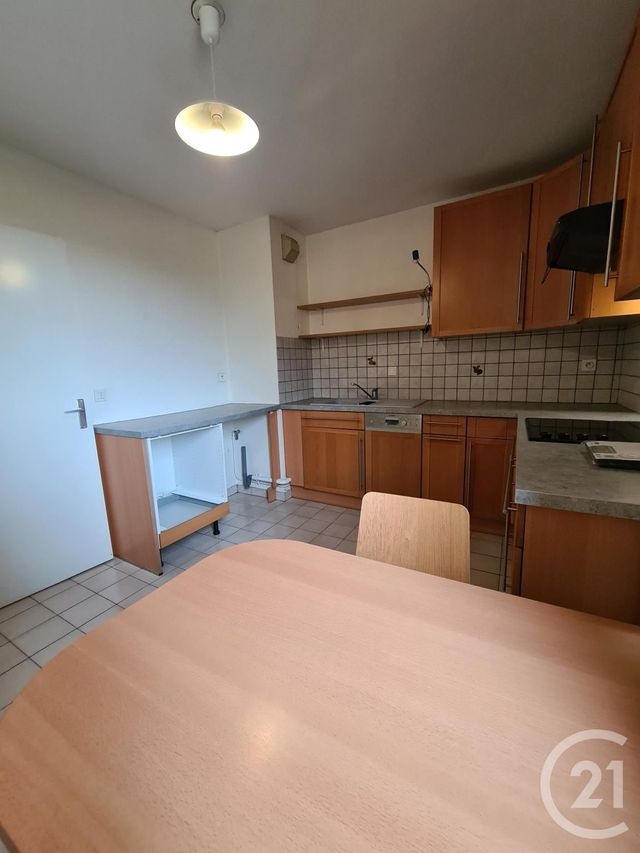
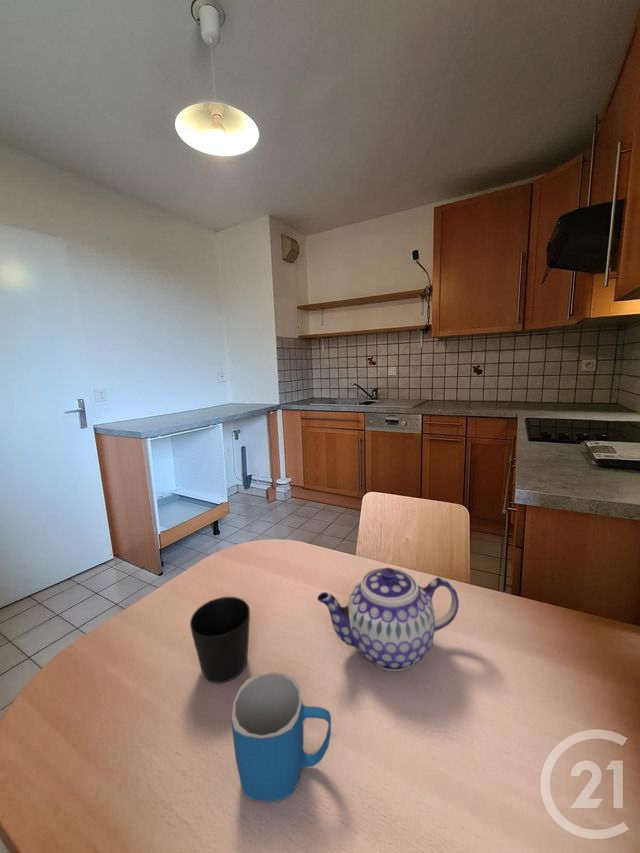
+ teapot [316,567,460,672]
+ cup [189,596,251,684]
+ mug [231,671,332,803]
